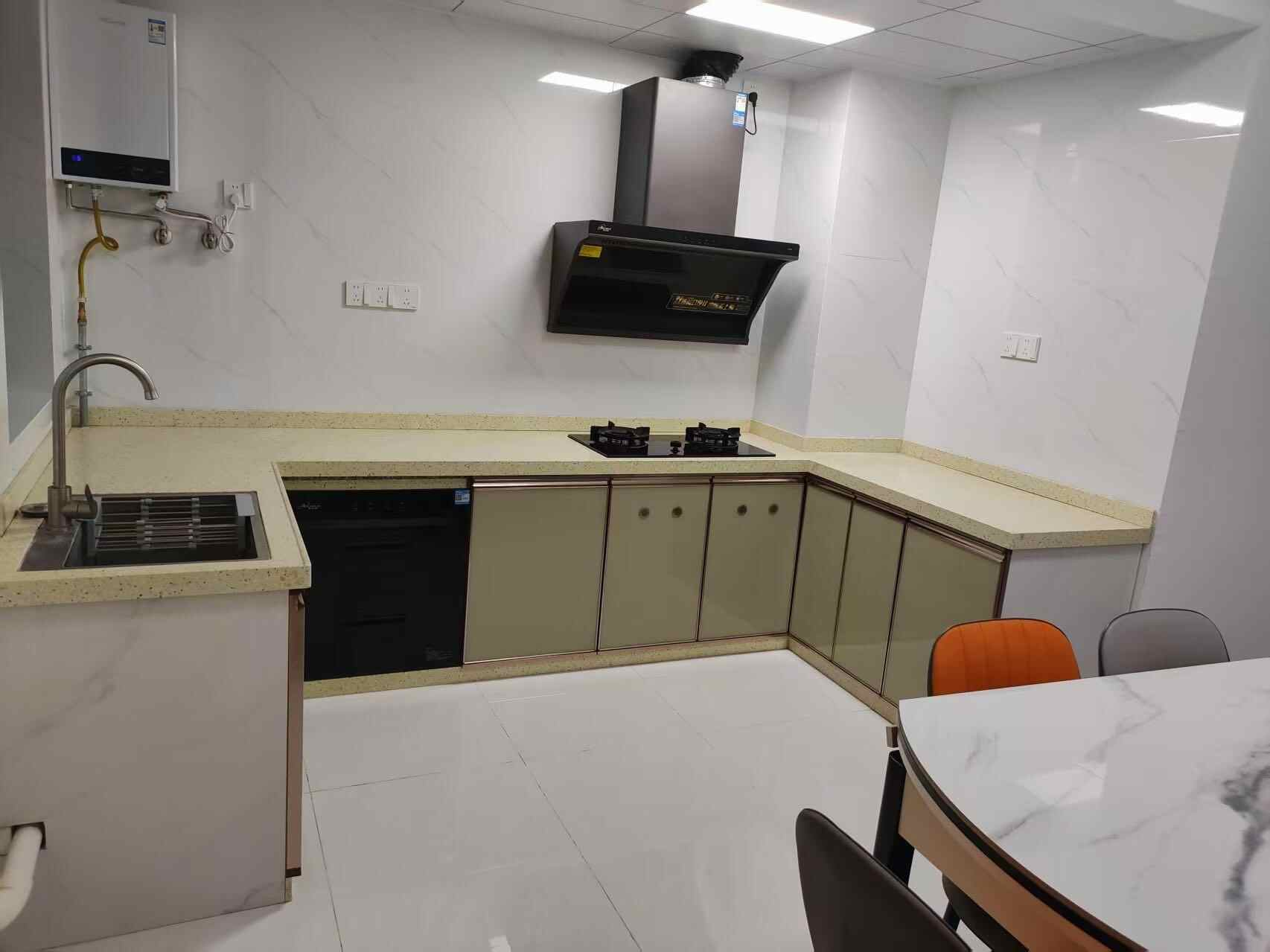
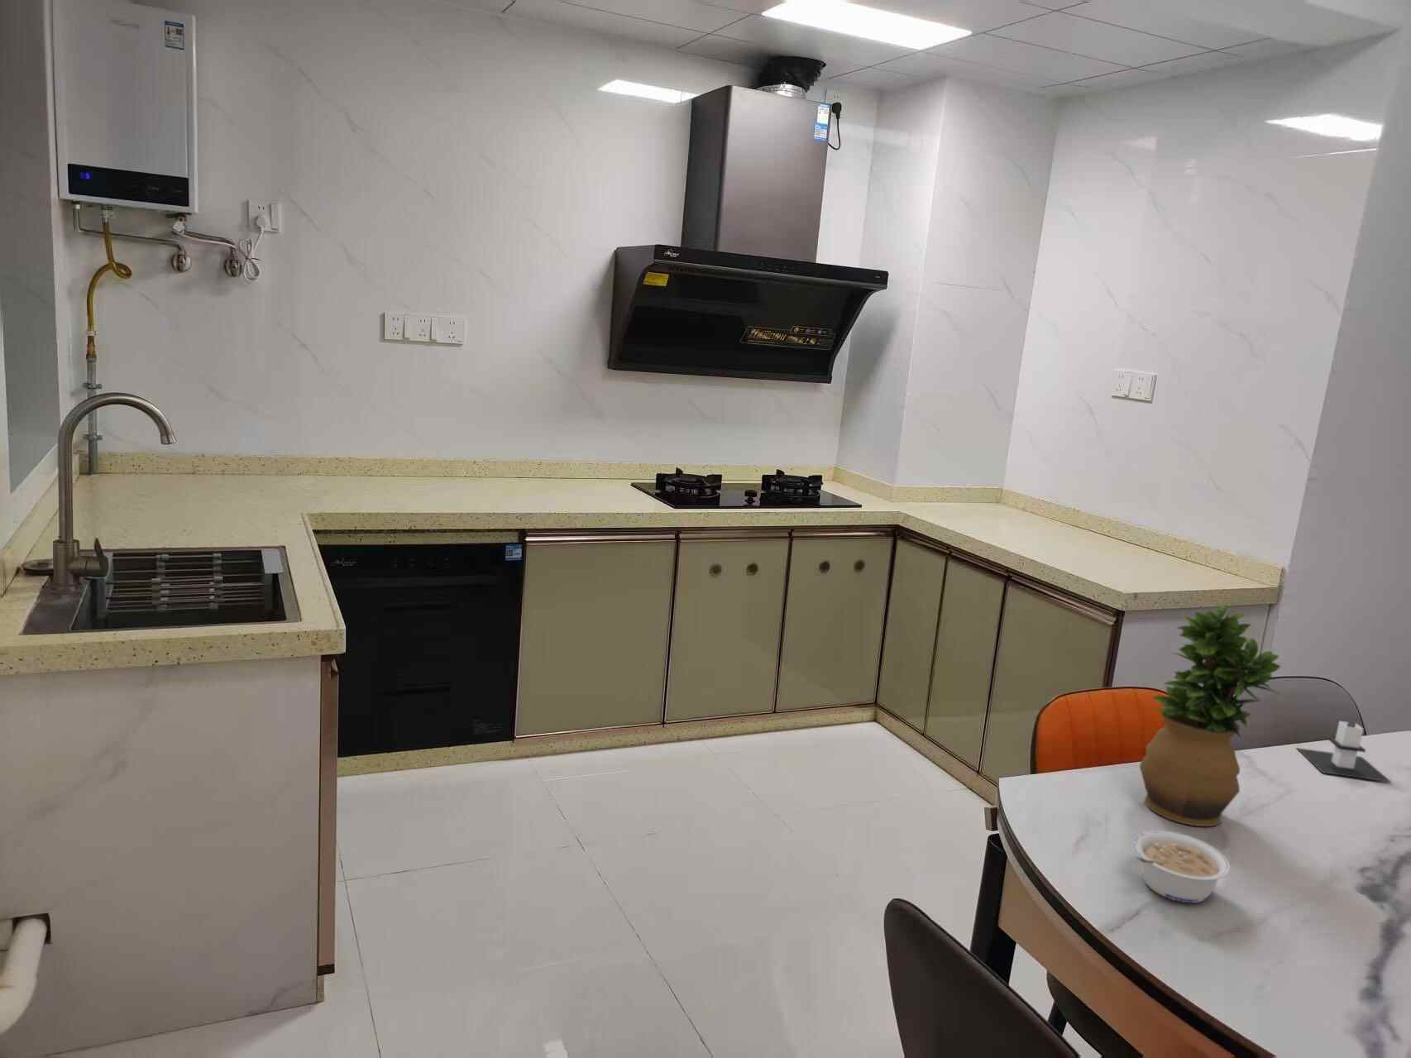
+ legume [1133,830,1231,905]
+ potted plant [1139,602,1282,827]
+ architectural model [1295,720,1393,783]
